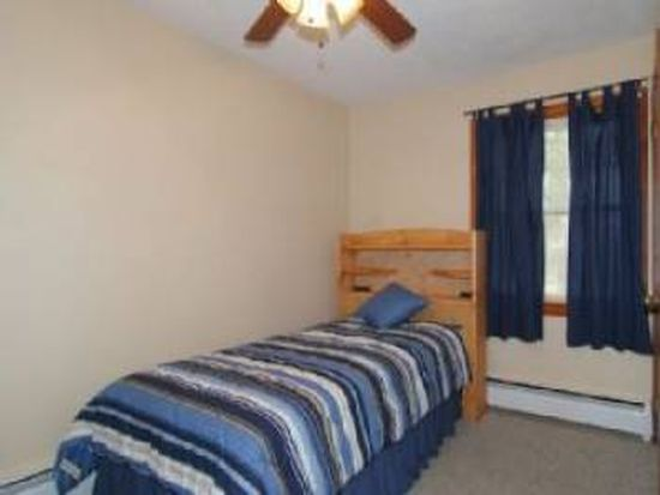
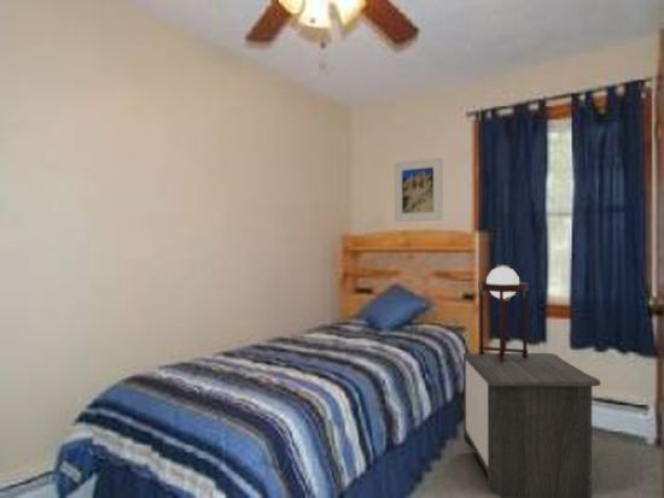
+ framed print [394,157,443,223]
+ nightstand [461,352,601,498]
+ table lamp [477,263,530,363]
